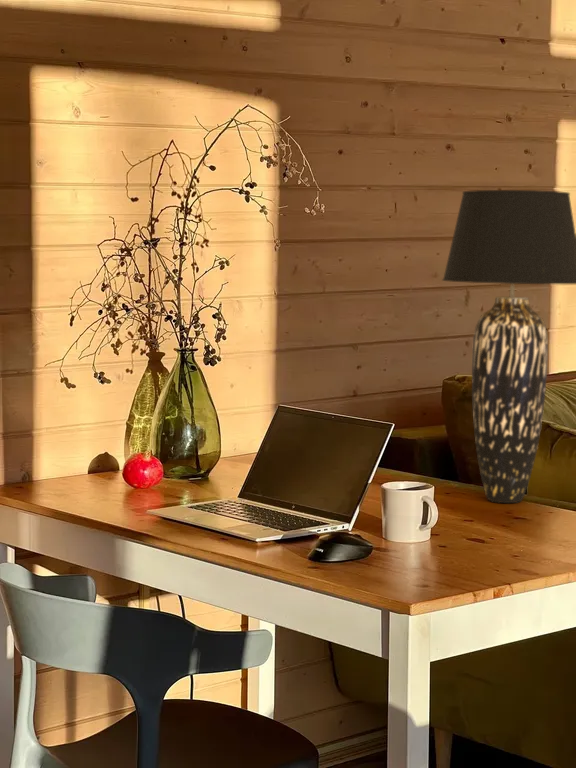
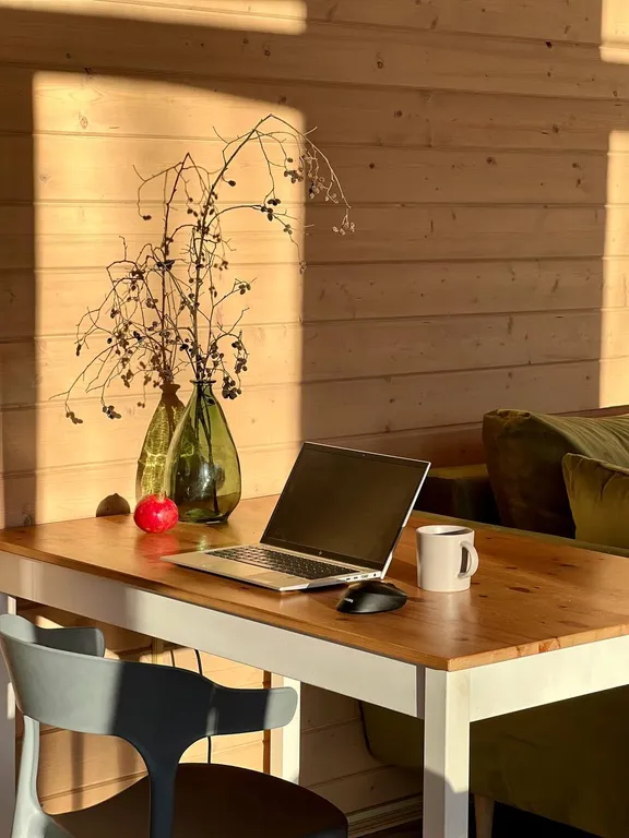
- table lamp [441,189,576,504]
